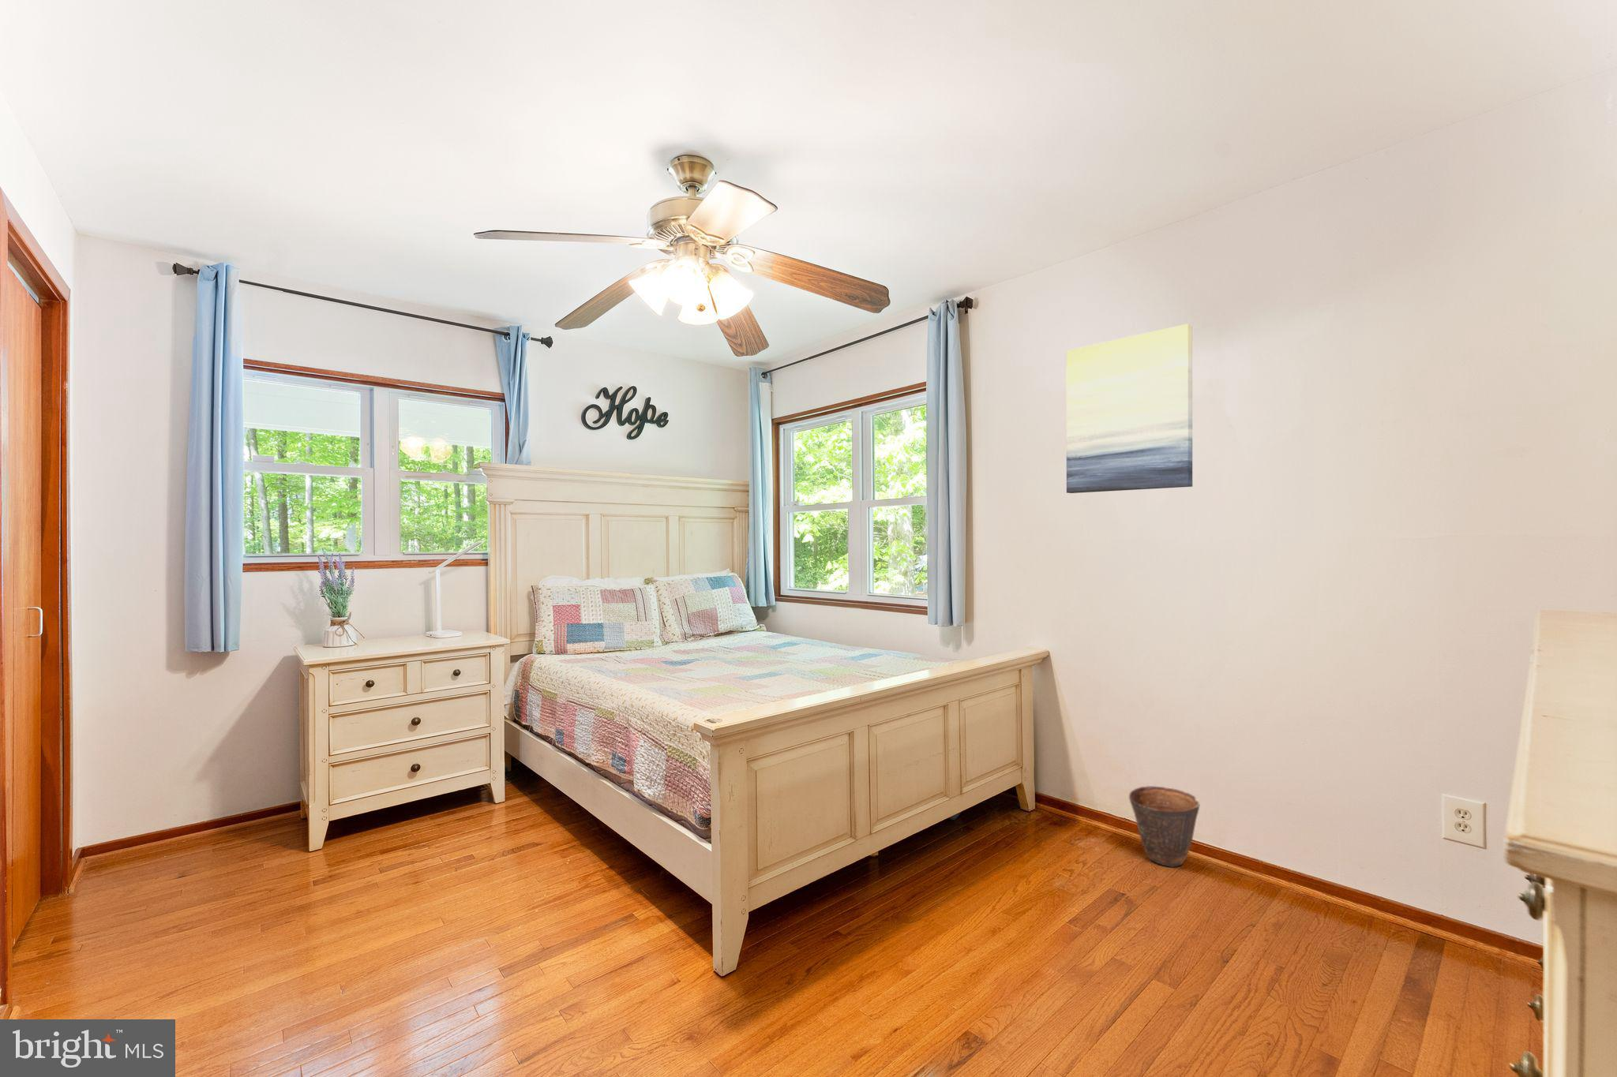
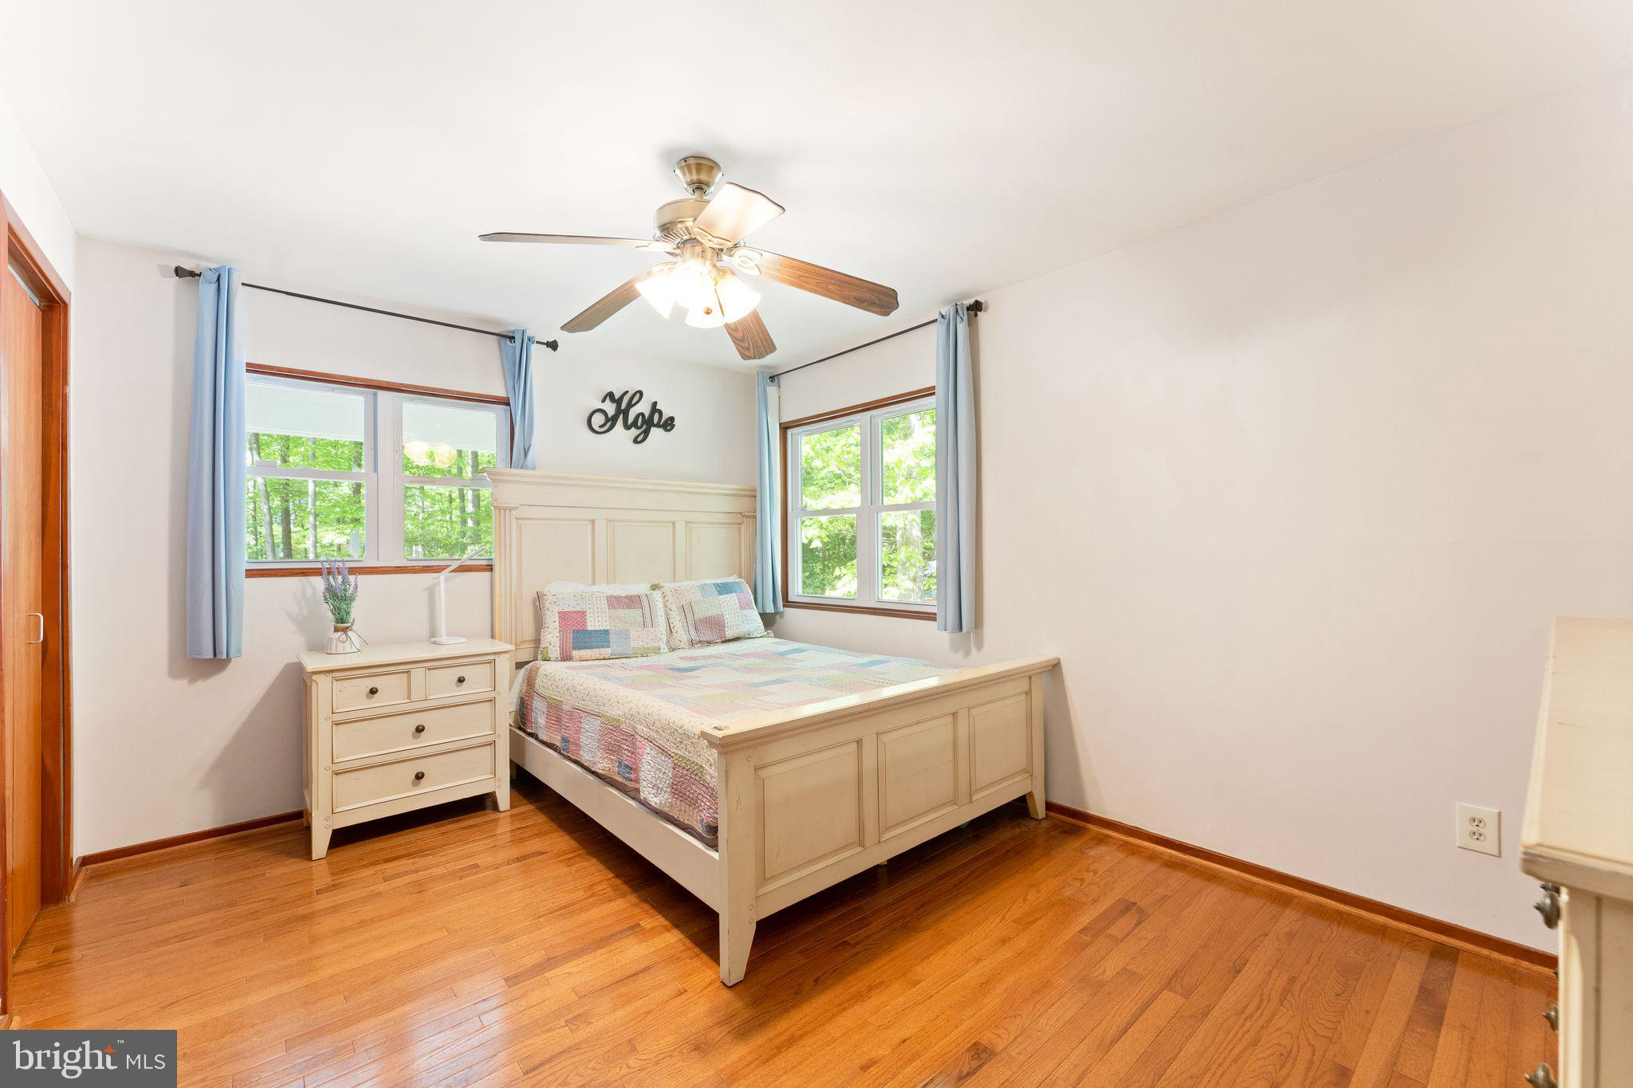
- wall art [1065,323,1193,494]
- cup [1128,785,1201,867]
